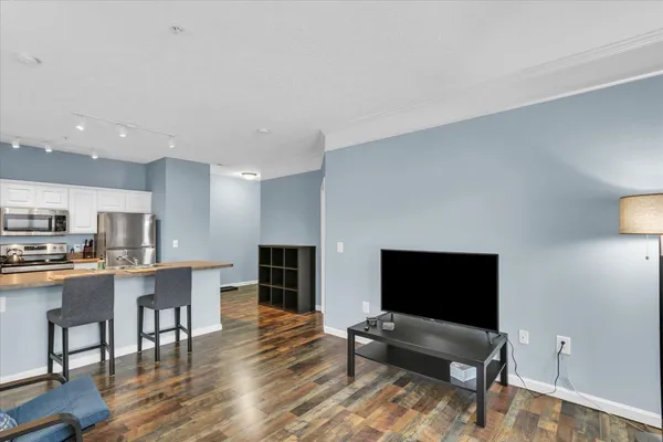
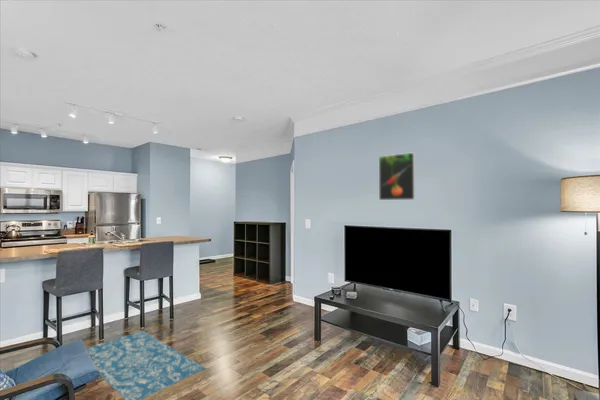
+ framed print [378,151,416,201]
+ rug [86,329,207,400]
